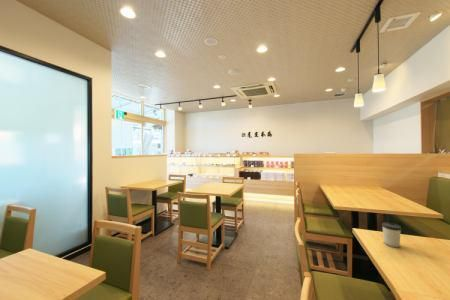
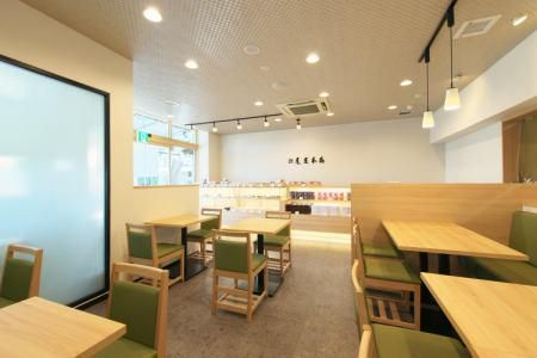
- cup [381,222,402,248]
